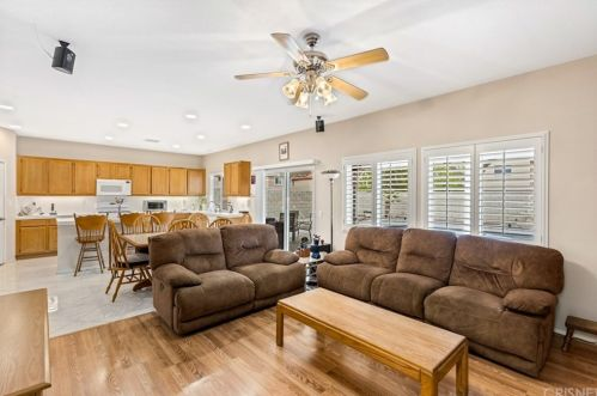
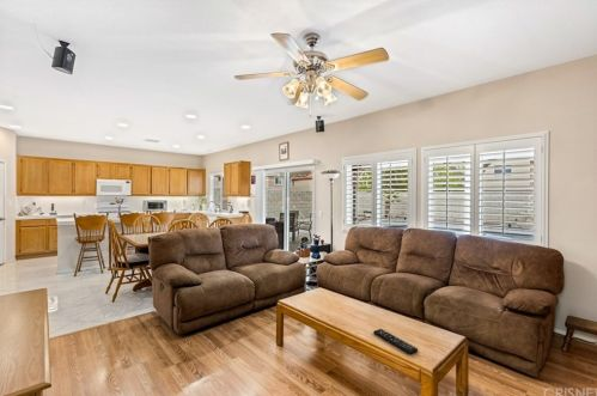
+ remote control [372,328,419,355]
